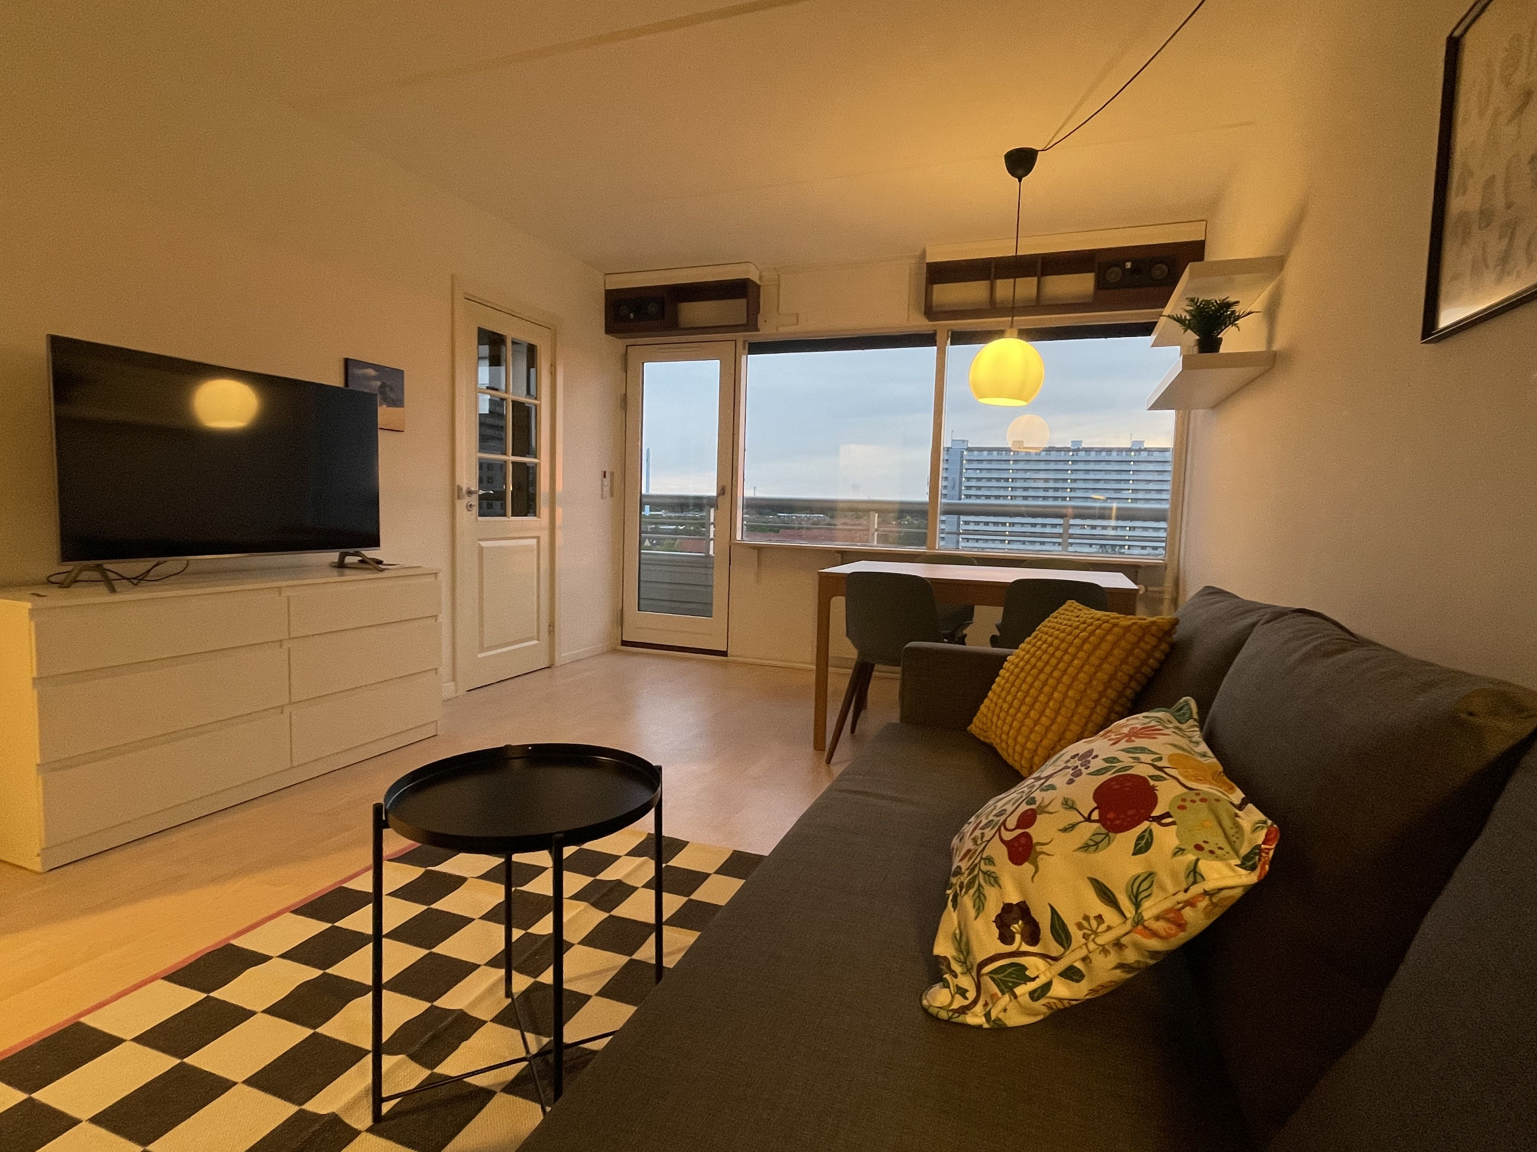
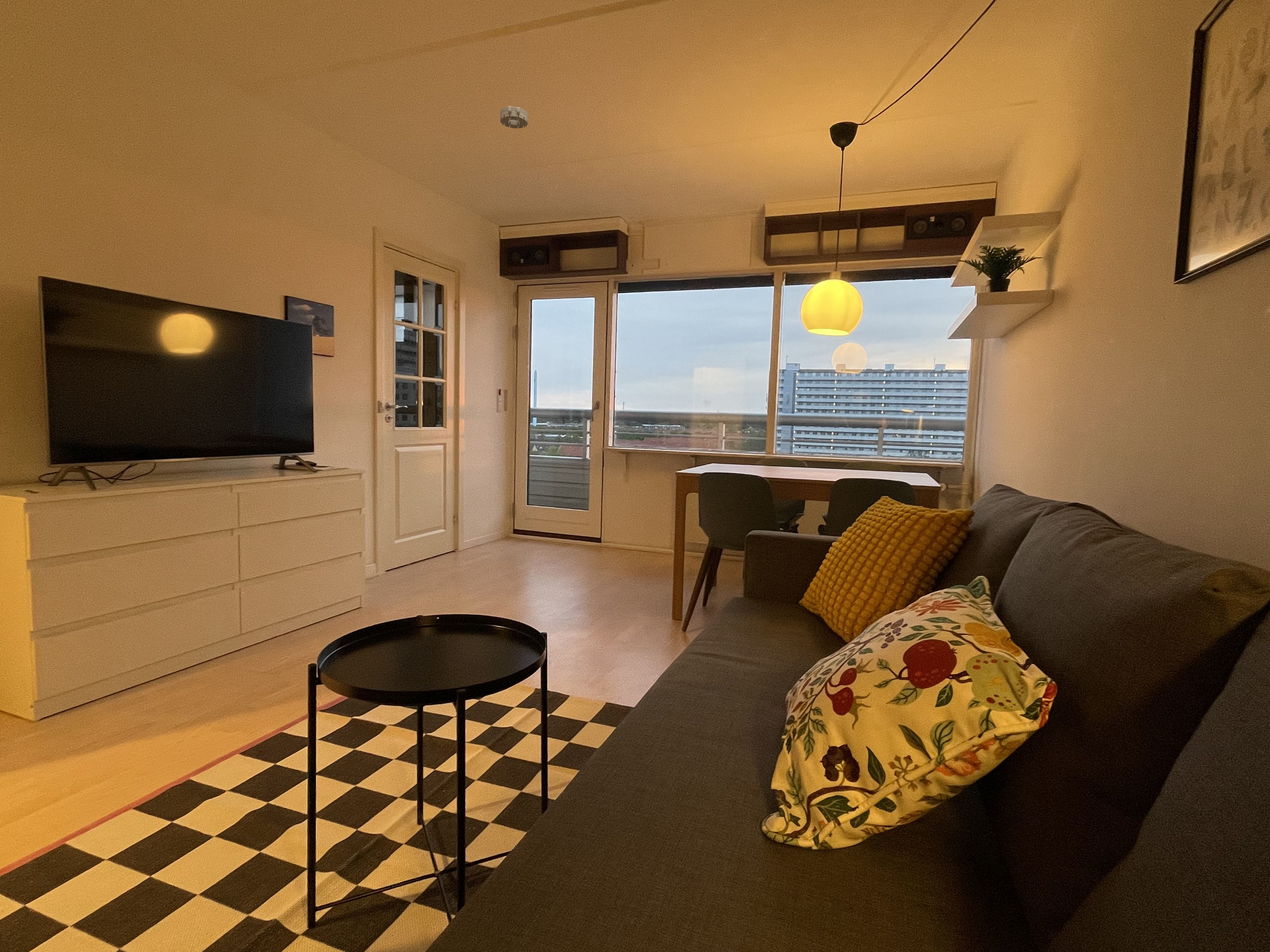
+ smoke detector [500,106,528,129]
